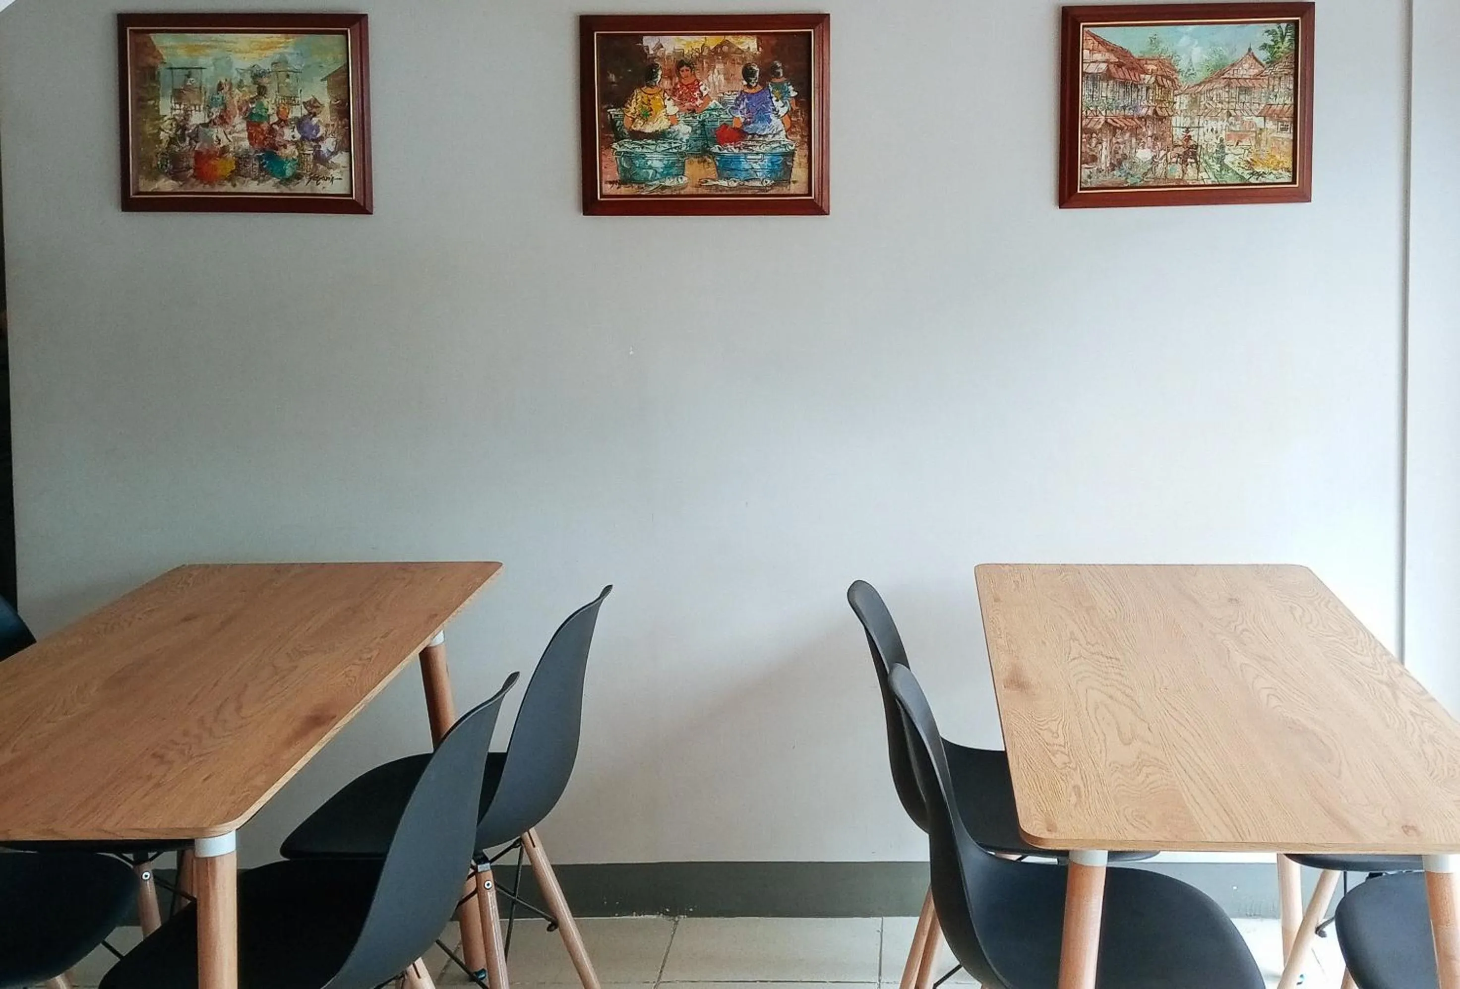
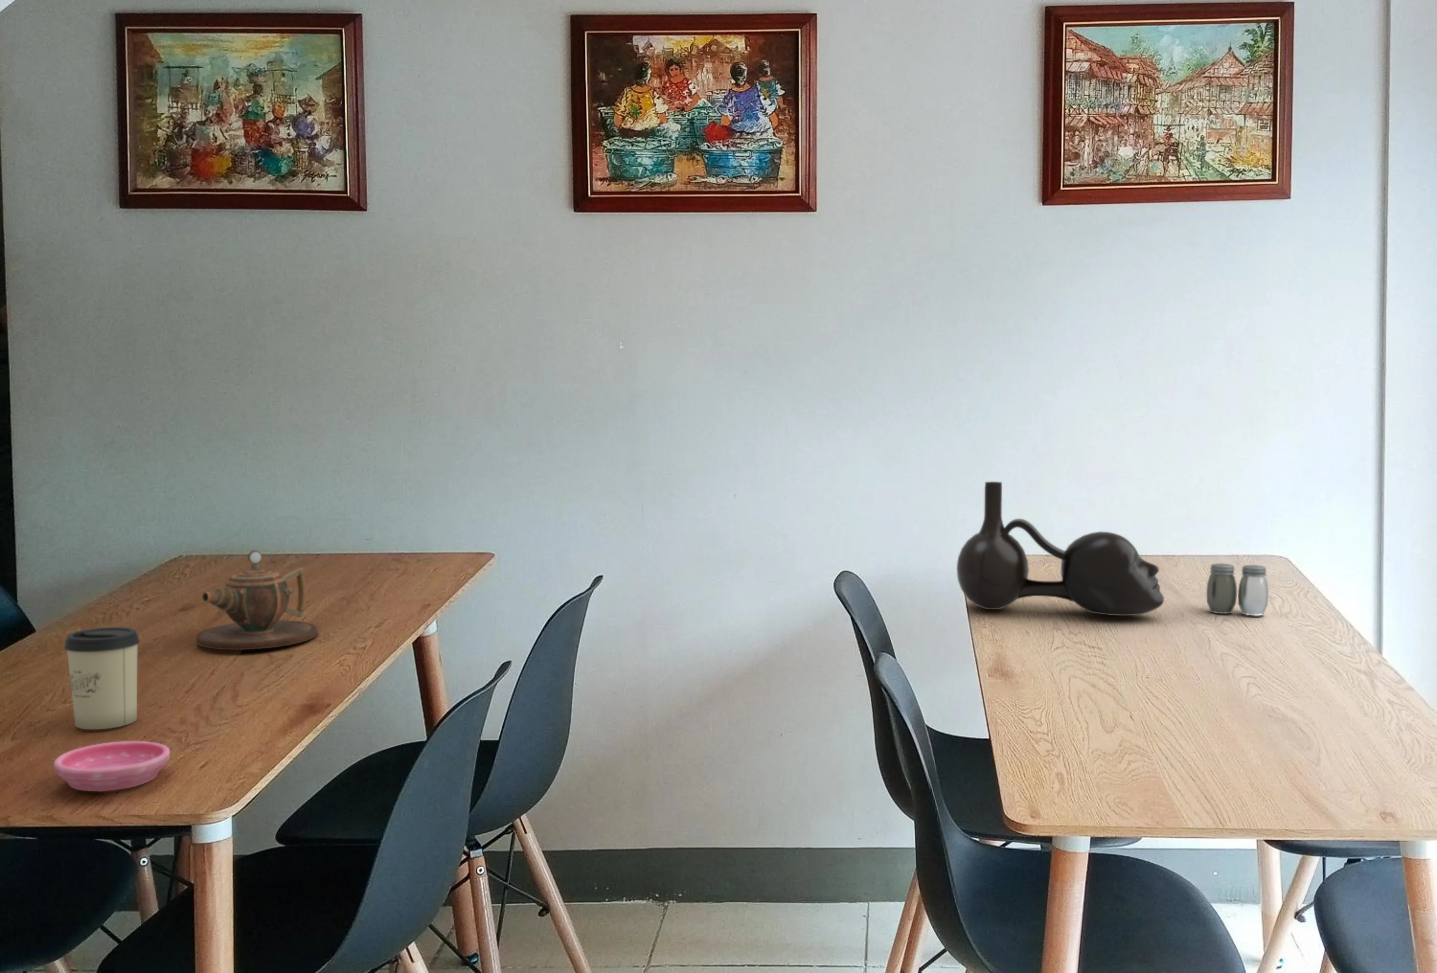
+ teapot [196,549,318,650]
+ cup [63,627,140,730]
+ saucer [53,741,171,792]
+ decorative vase [956,481,1164,617]
+ salt and pepper shaker [1206,564,1269,617]
